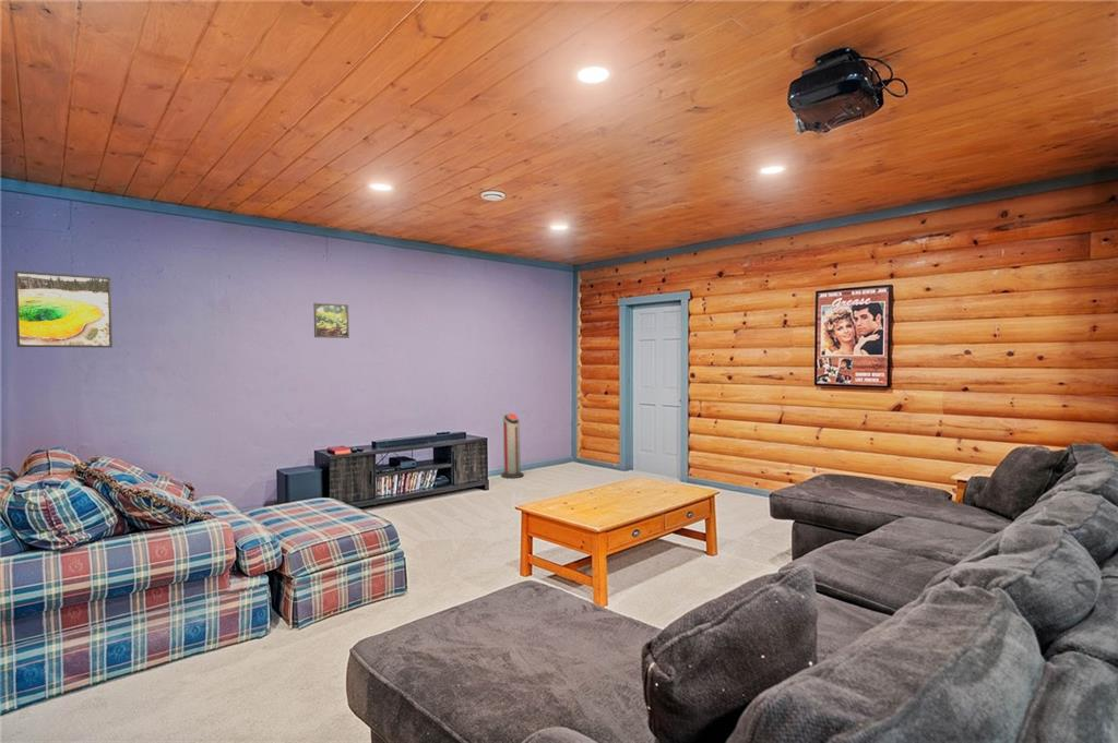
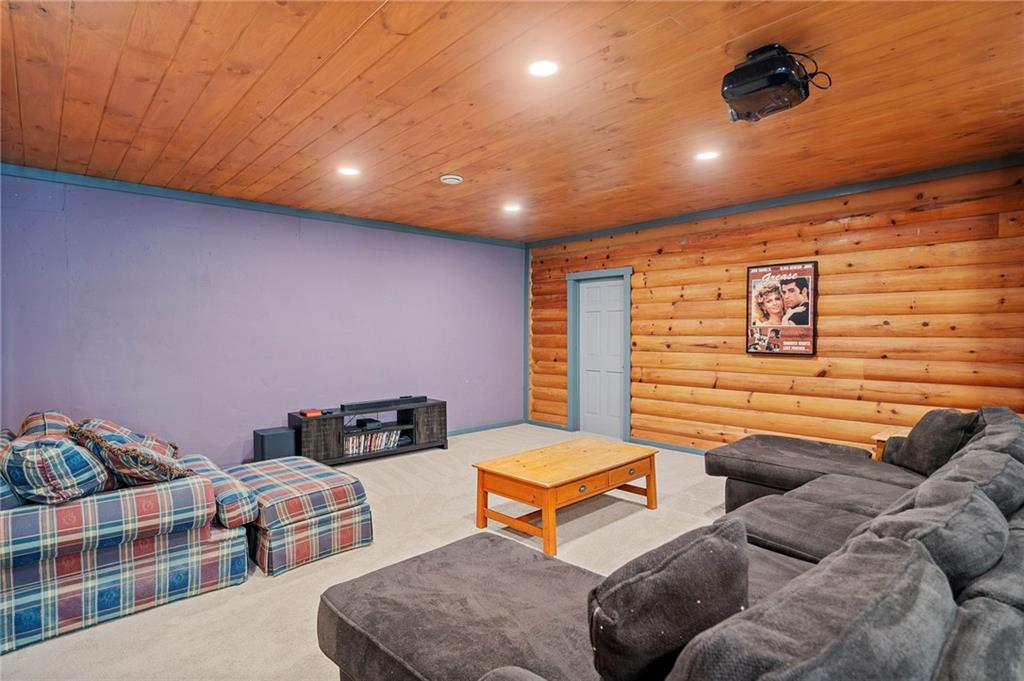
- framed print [14,269,114,348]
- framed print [313,302,350,339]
- air purifier [500,412,525,479]
